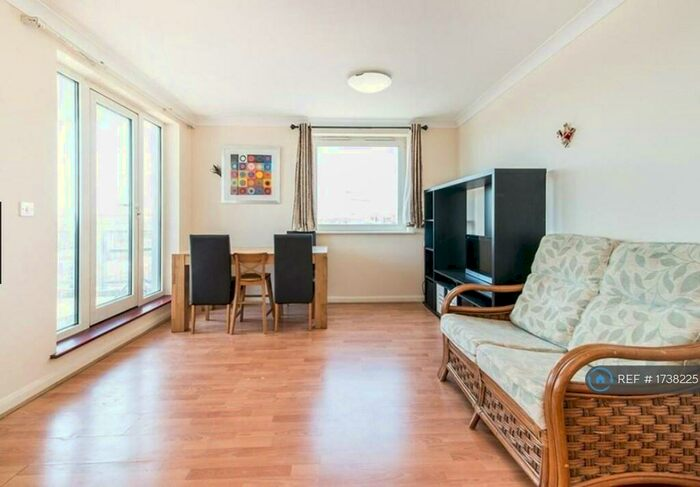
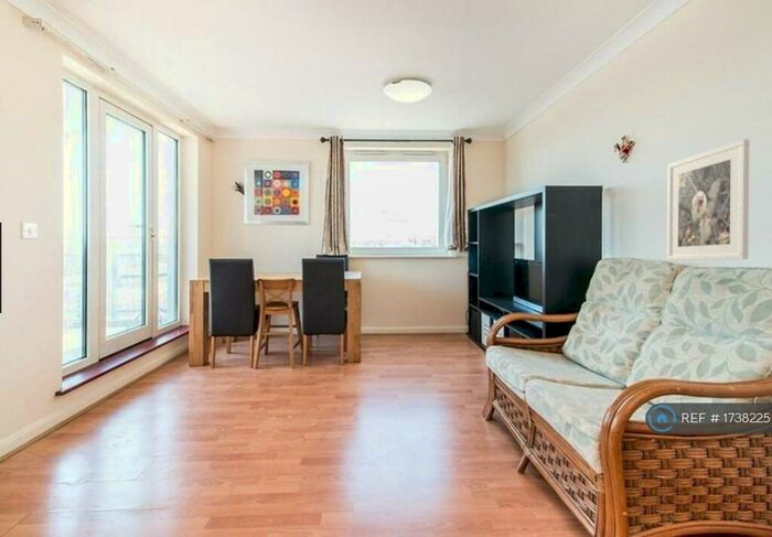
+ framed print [666,138,750,261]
